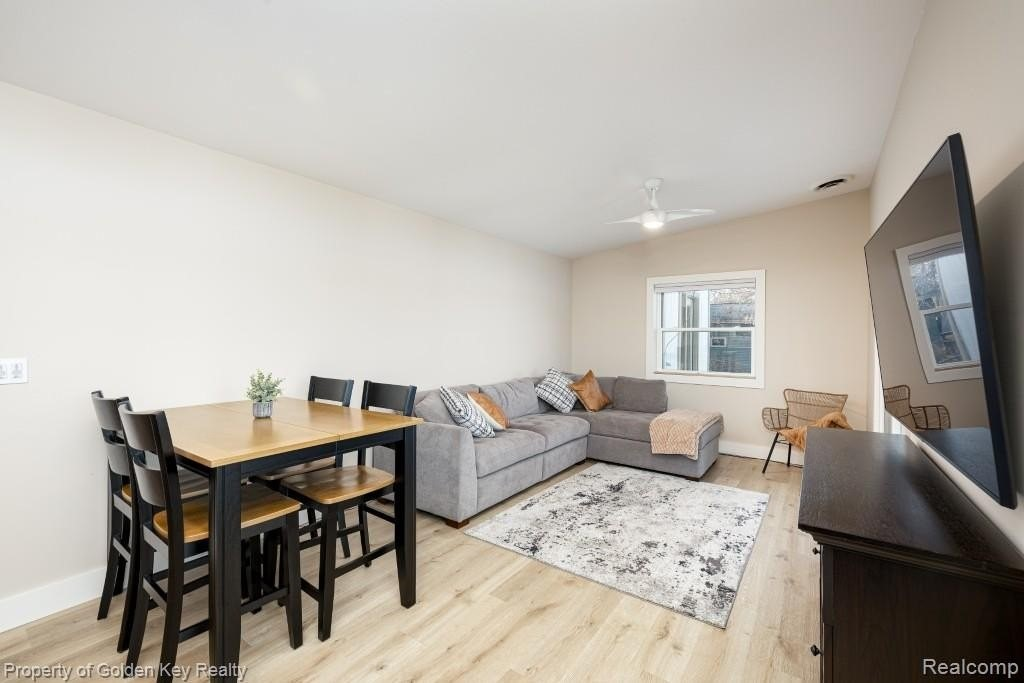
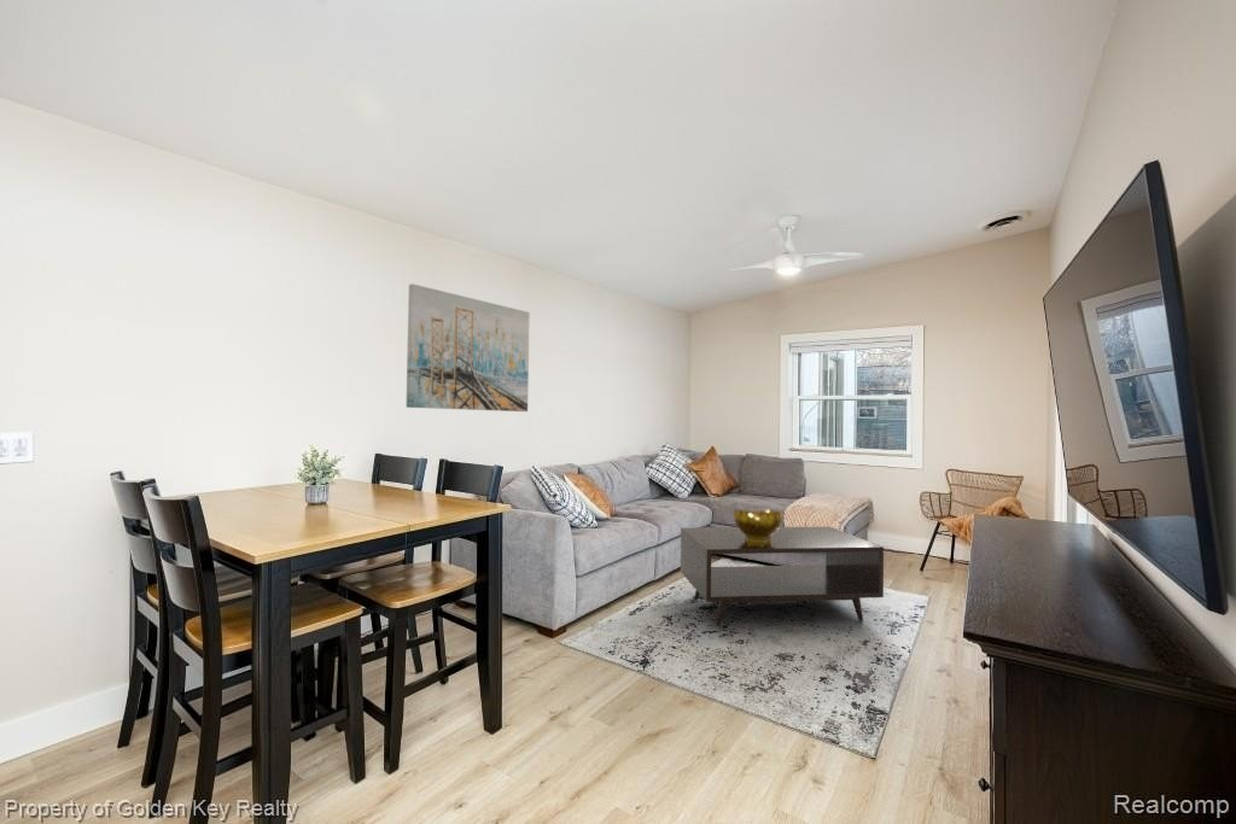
+ coffee table [680,526,885,626]
+ decorative bowl [733,507,783,542]
+ wall art [406,282,531,413]
